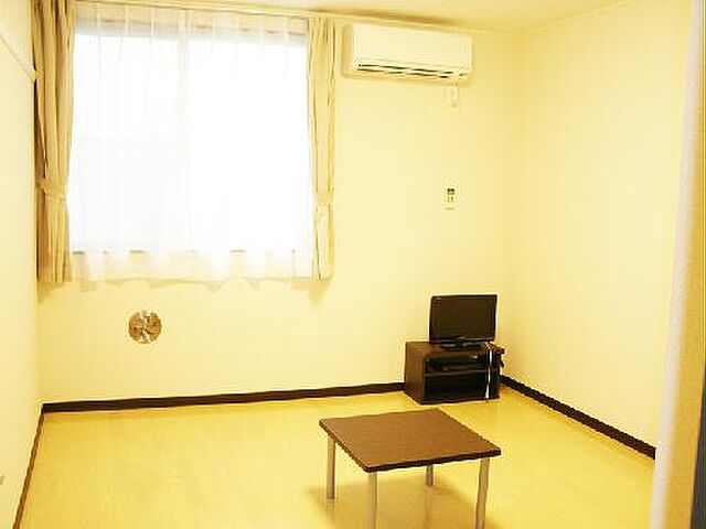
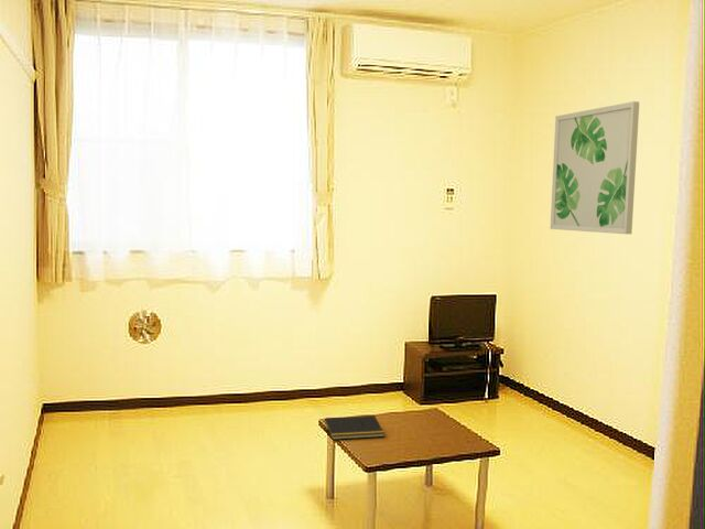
+ wall art [550,100,640,235]
+ notepad [322,414,386,441]
